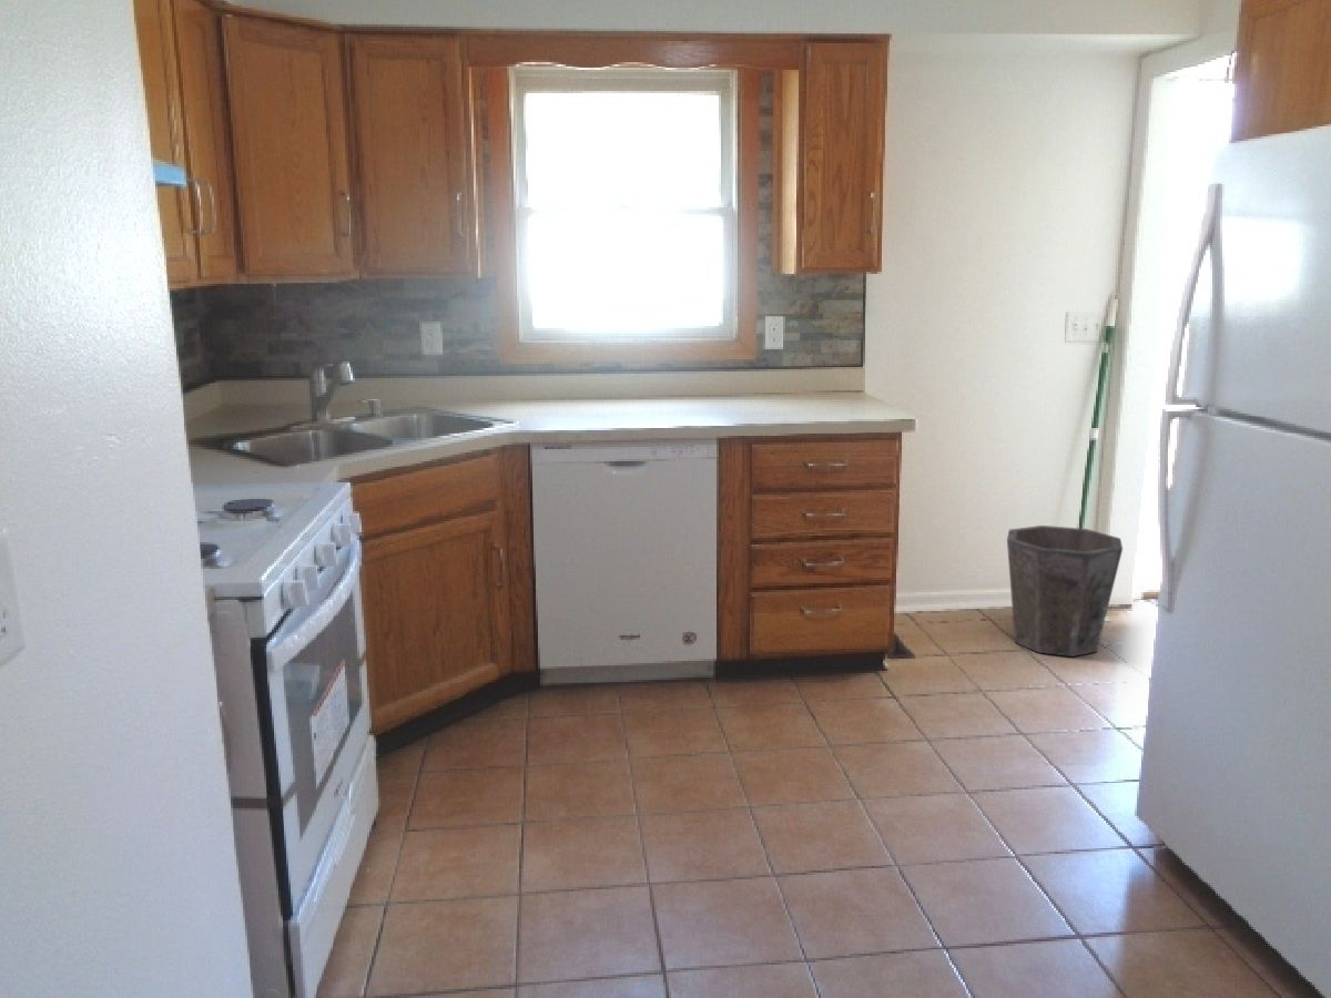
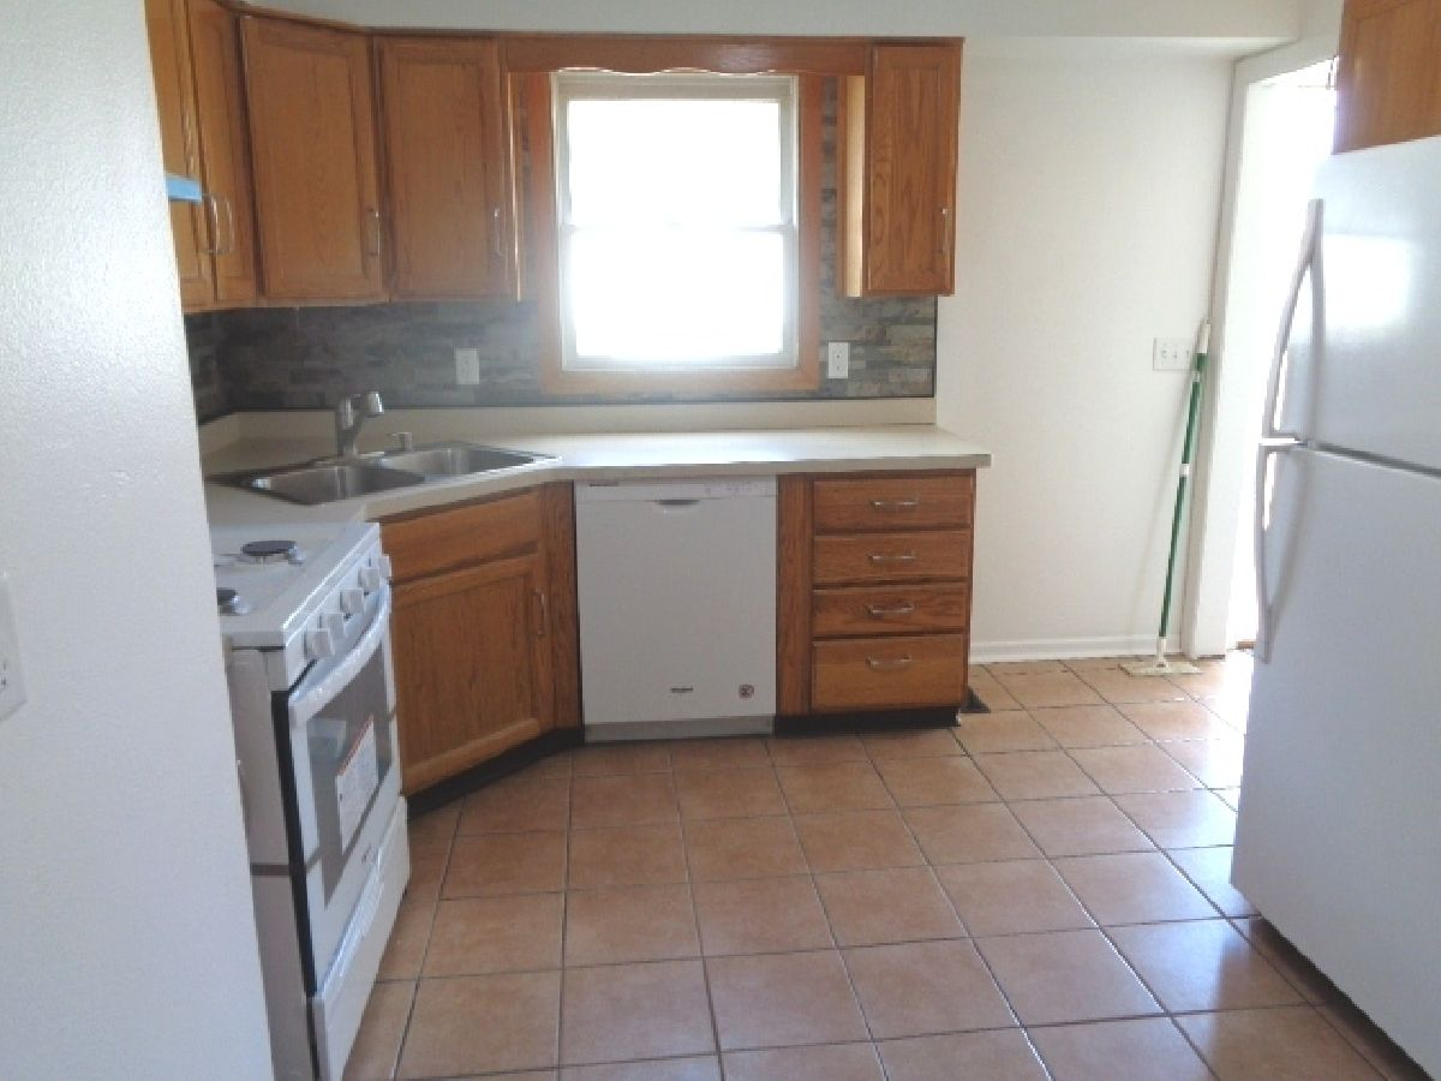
- waste bin [1006,525,1124,658]
